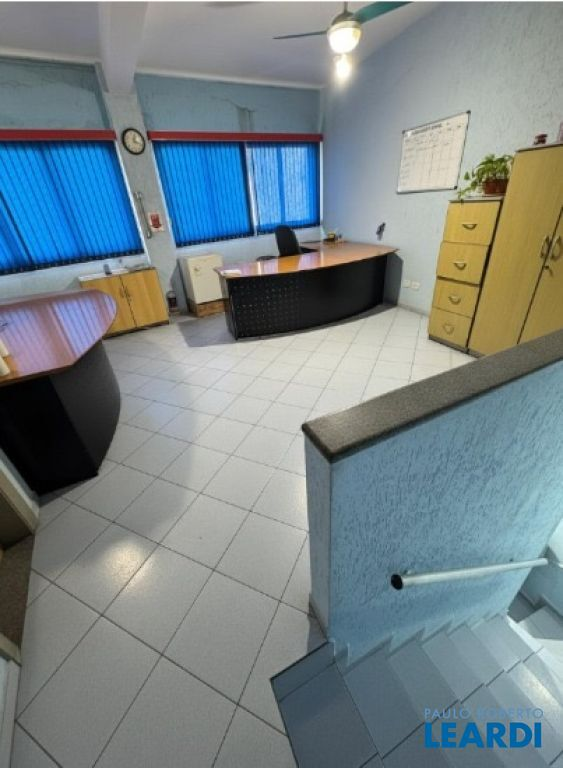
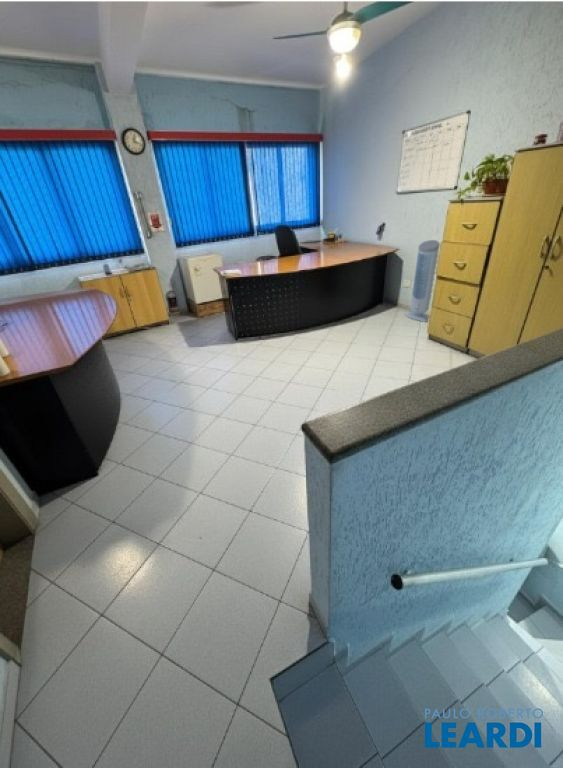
+ air purifier [404,239,441,323]
